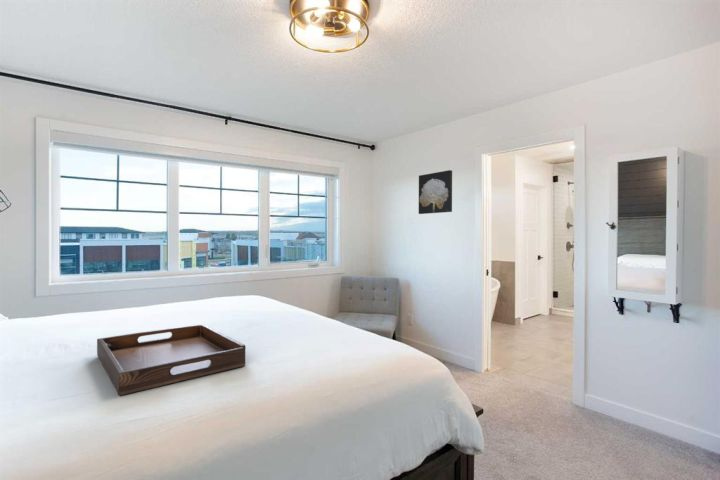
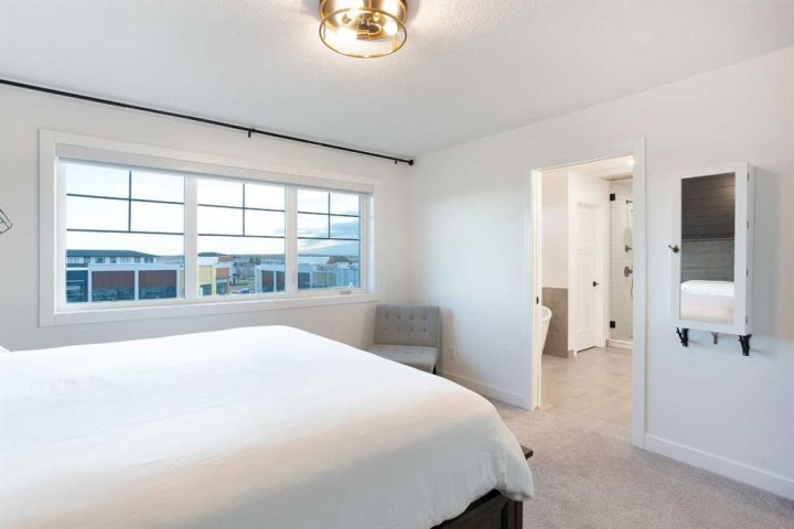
- wall art [418,169,453,215]
- serving tray [96,323,246,396]
